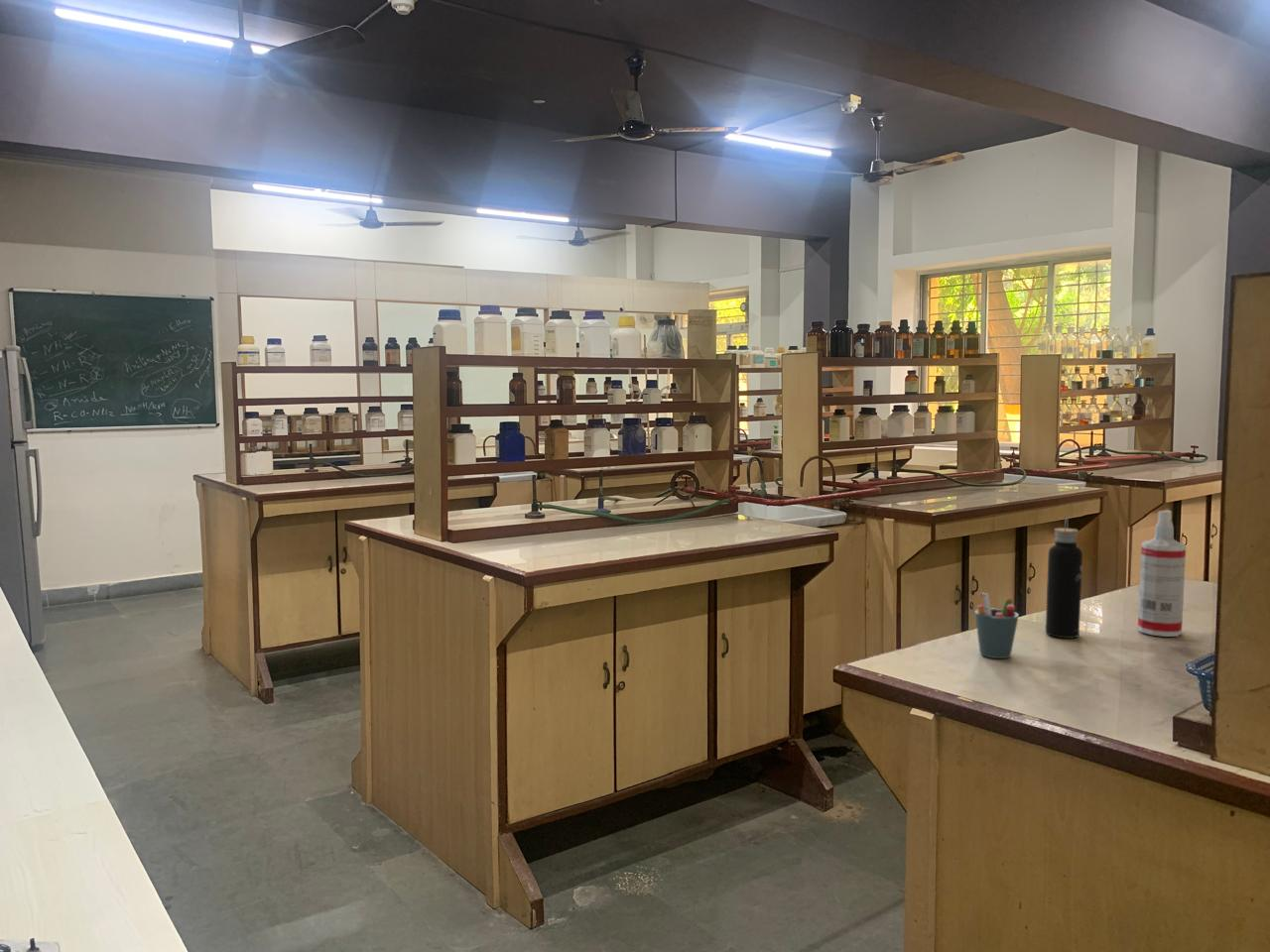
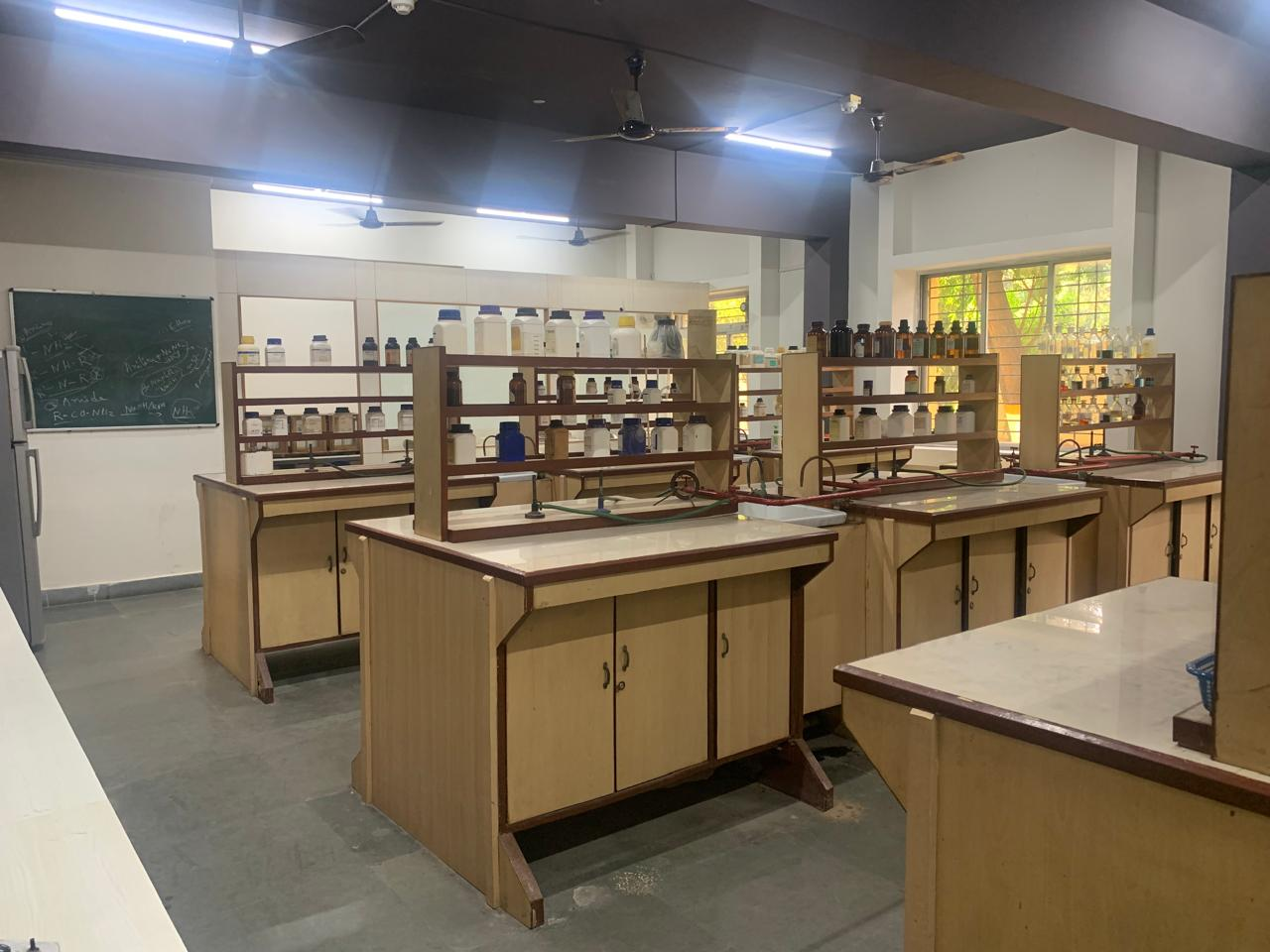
- pen holder [973,592,1020,659]
- spray bottle [1137,510,1187,638]
- water bottle [1045,518,1083,639]
